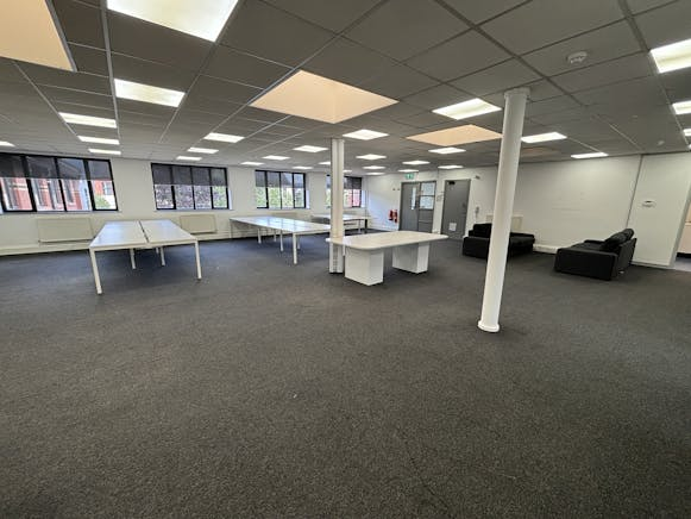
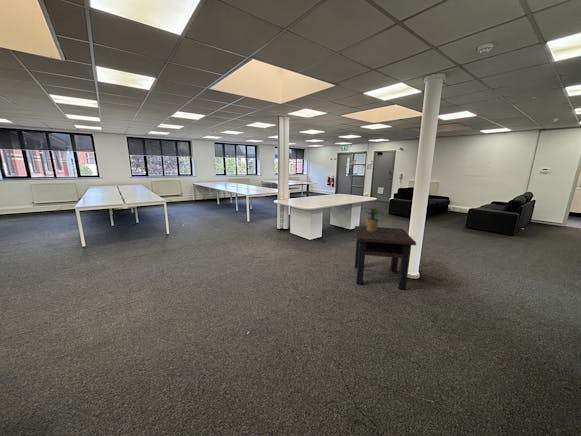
+ side table [354,225,417,291]
+ potted plant [361,206,387,231]
